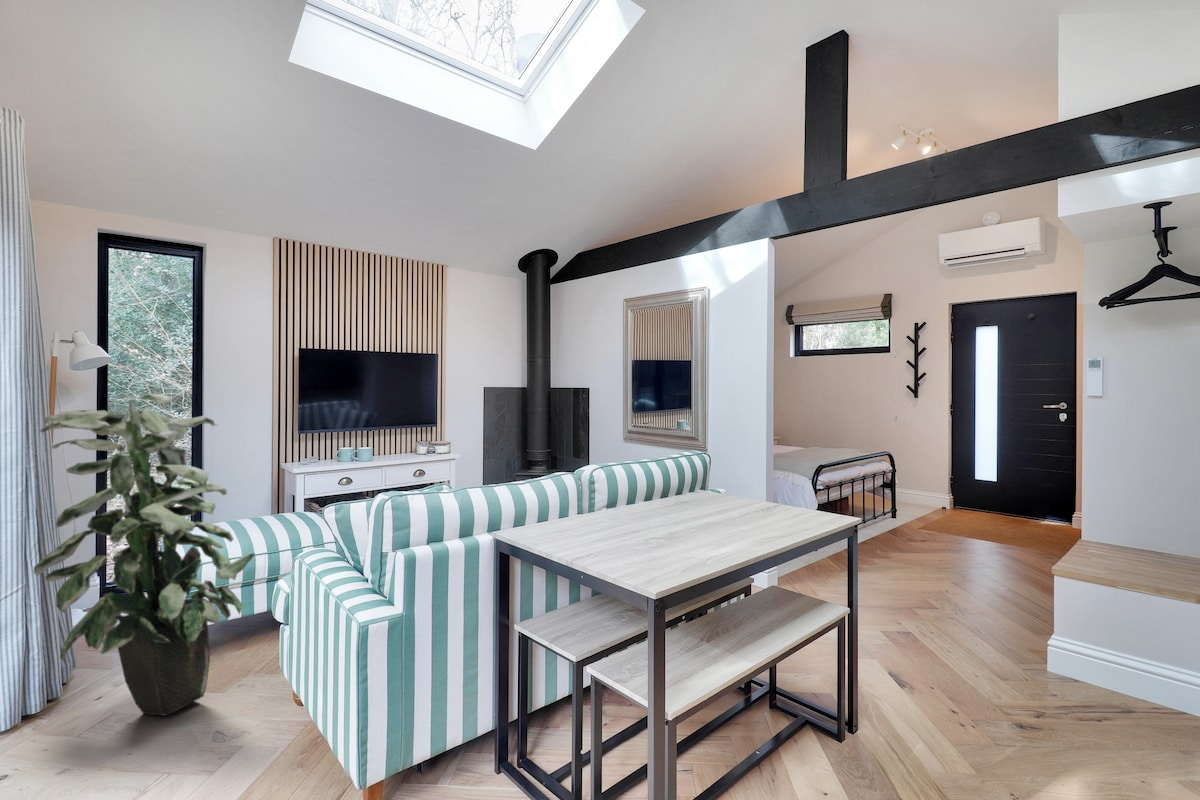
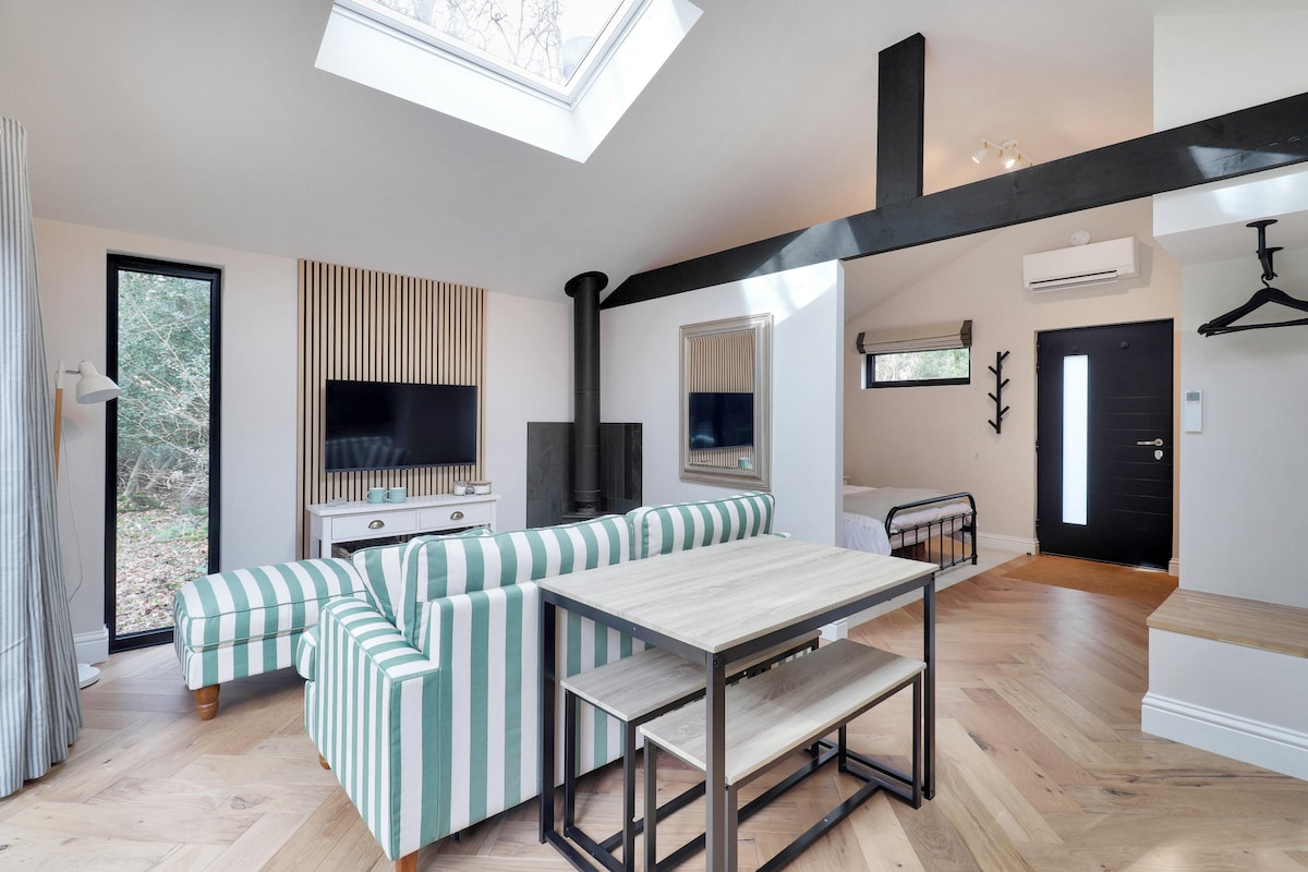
- indoor plant [33,393,256,717]
